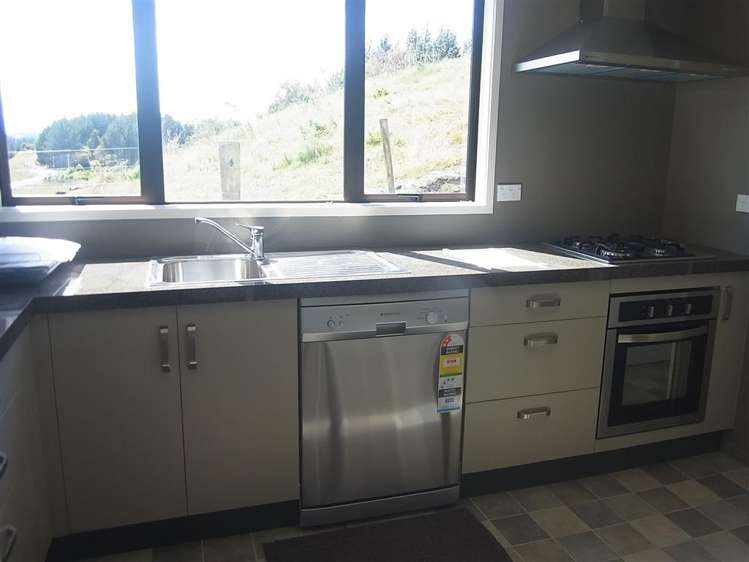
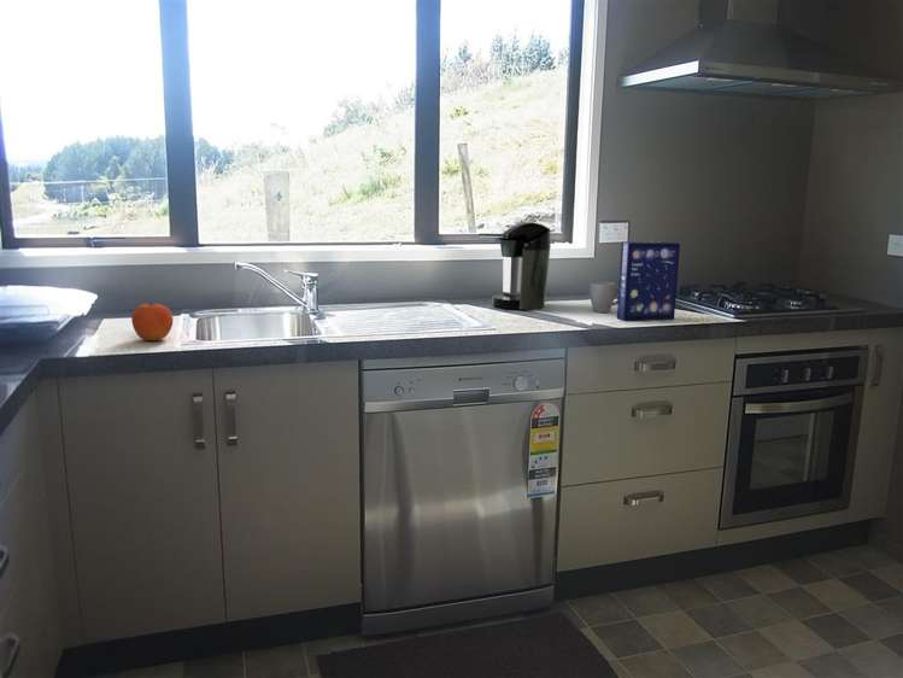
+ cereal box [616,241,681,322]
+ coffee maker [491,221,552,310]
+ mug [588,281,620,314]
+ fruit [130,302,174,341]
